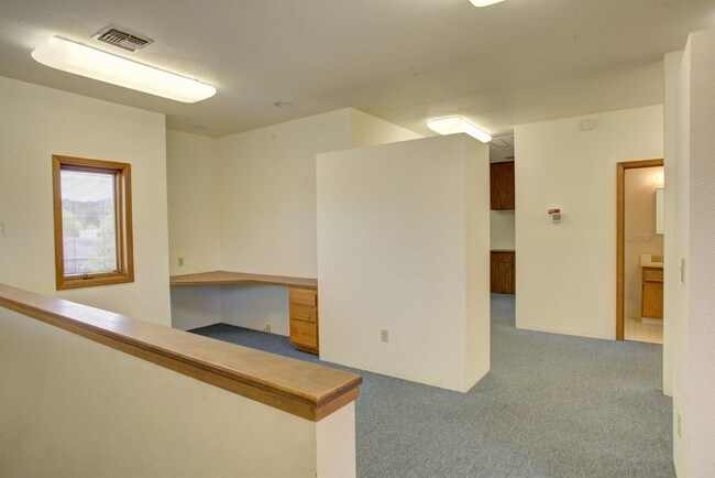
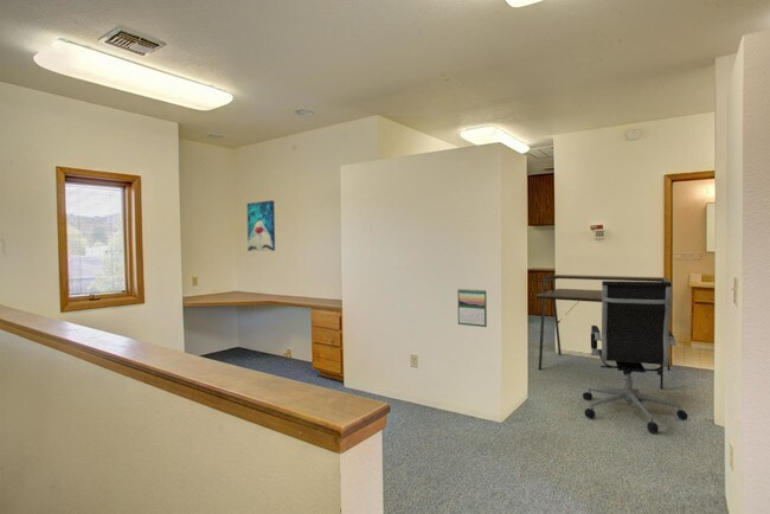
+ desk [535,274,672,390]
+ office chair [582,280,689,433]
+ calendar [456,288,488,328]
+ wall art [246,199,276,252]
